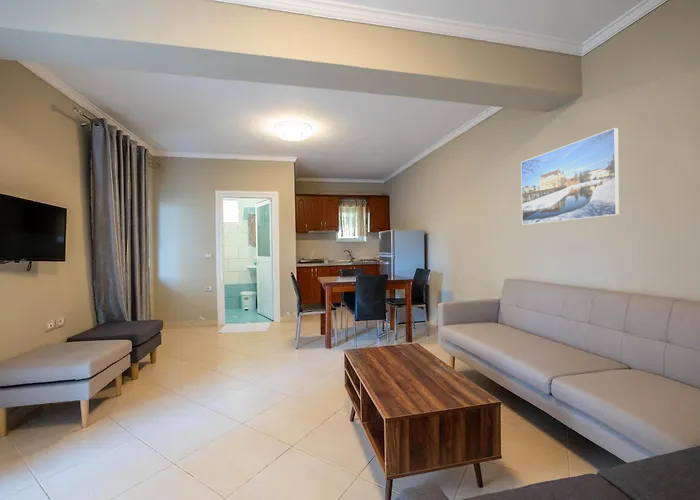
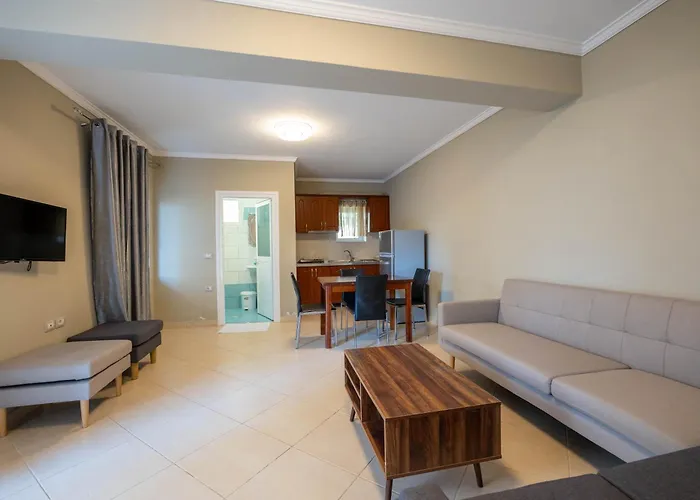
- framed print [520,127,621,226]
